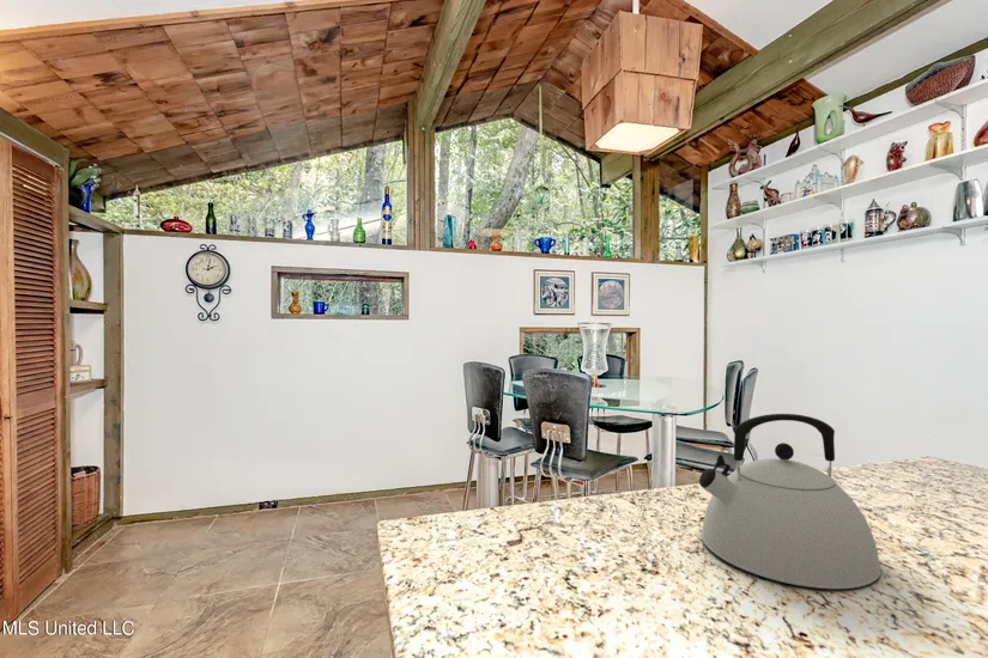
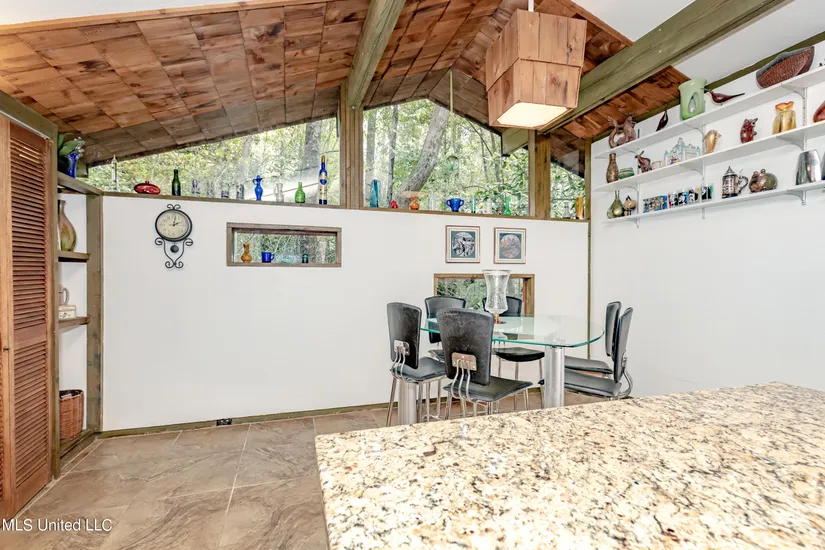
- kettle [698,413,881,590]
